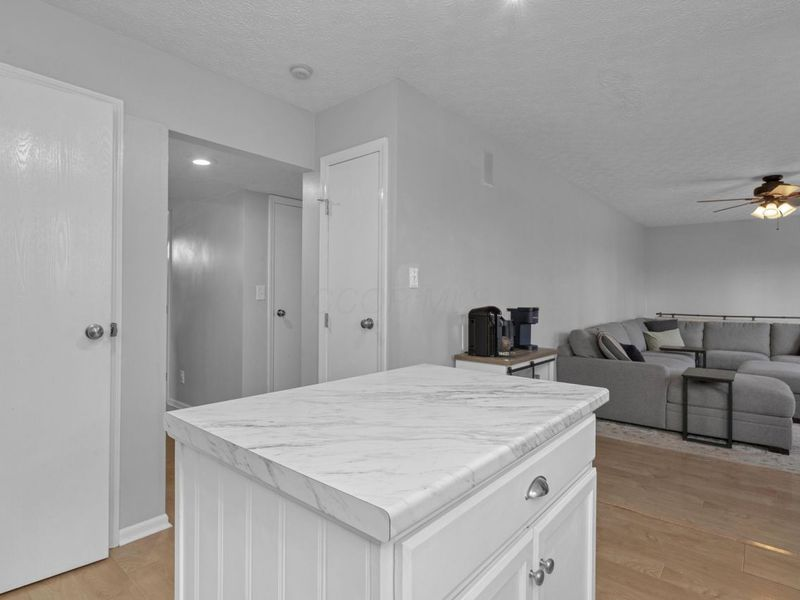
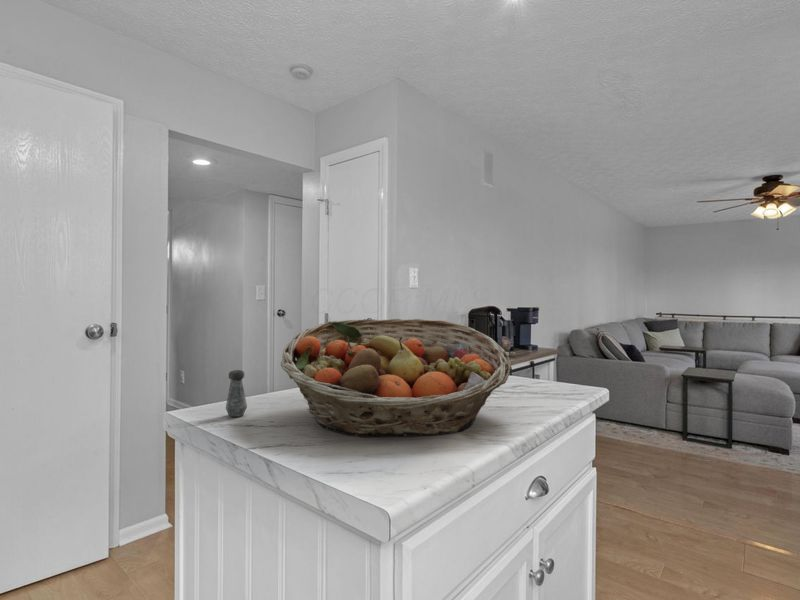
+ fruit basket [280,318,512,438]
+ salt shaker [225,369,248,418]
